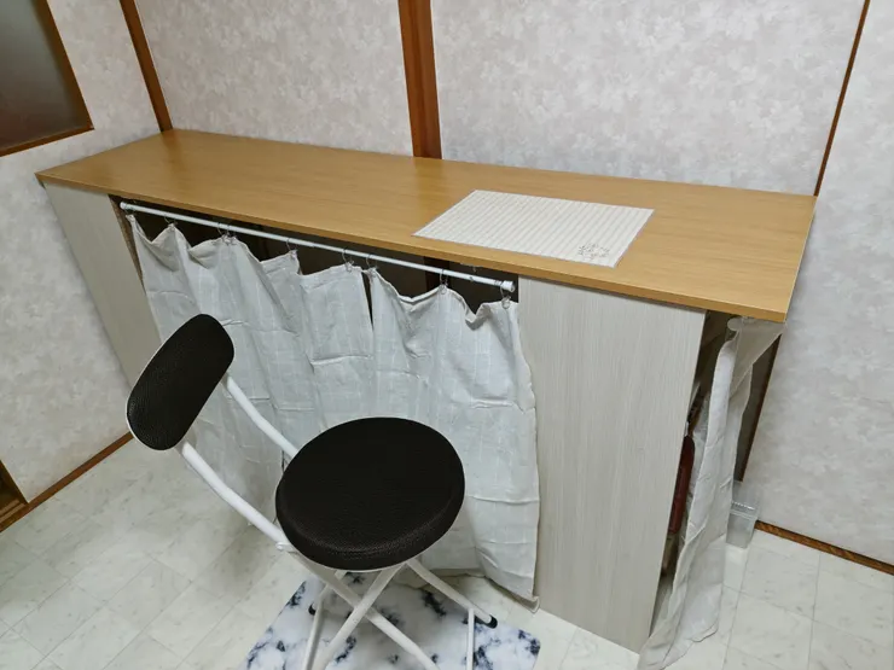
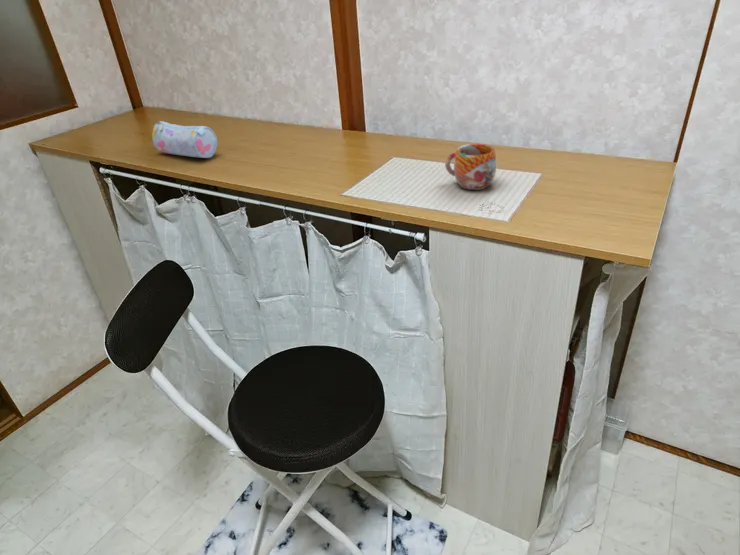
+ pencil case [151,120,218,159]
+ mug [444,143,497,191]
